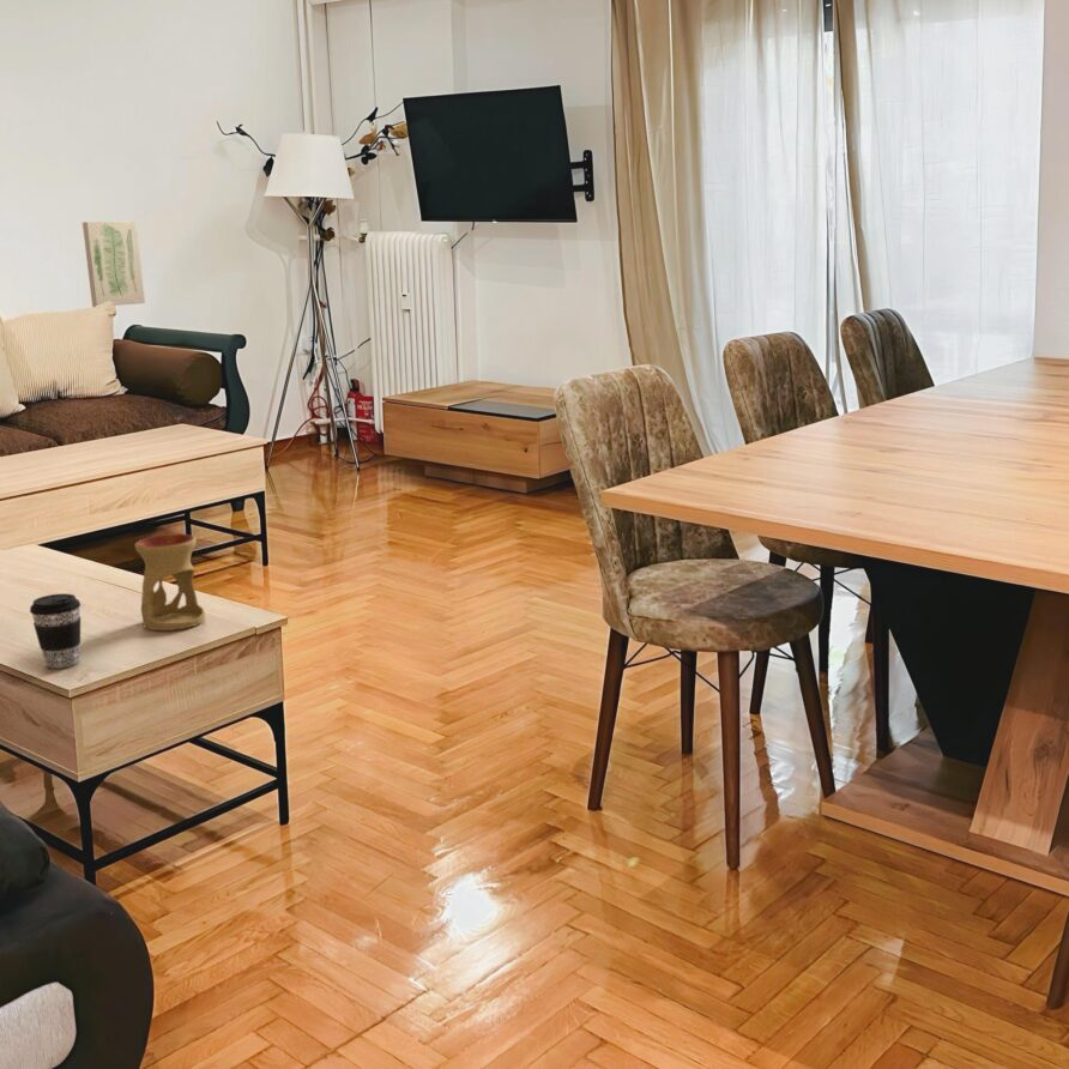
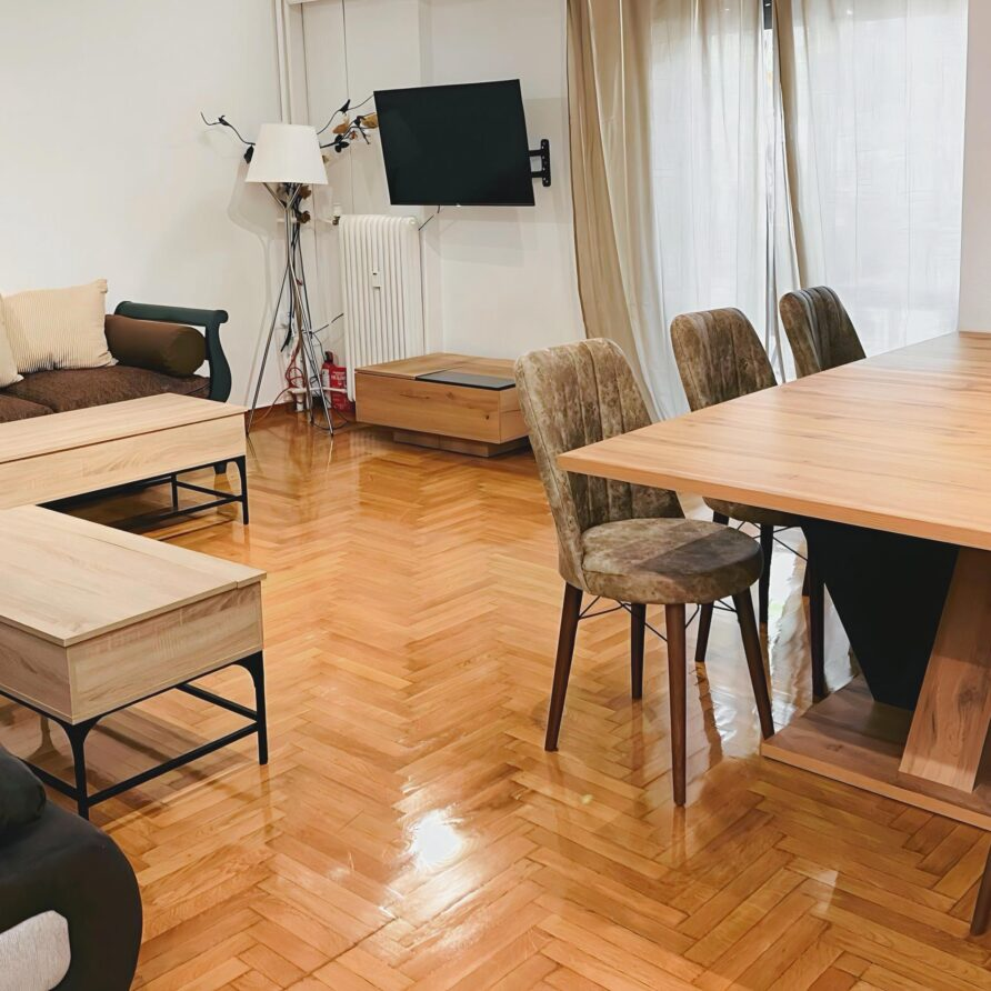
- oil burner [134,533,206,632]
- wall art [81,219,146,308]
- coffee cup [29,592,81,670]
